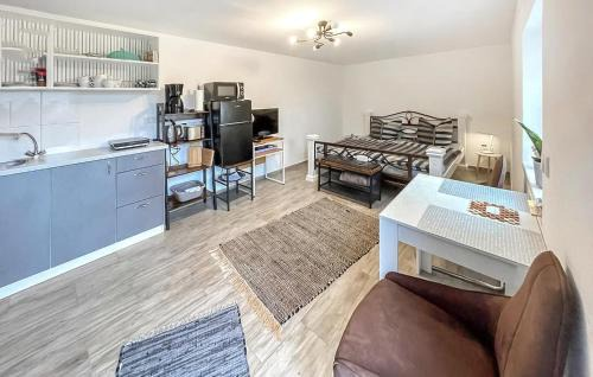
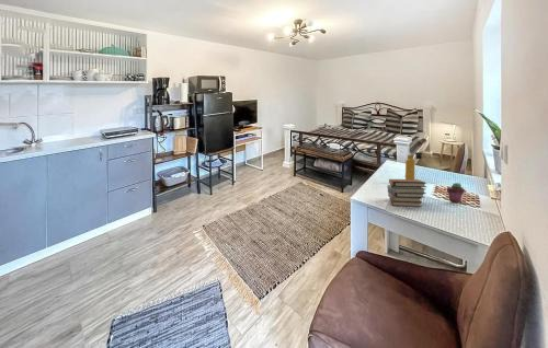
+ water bottle [404,148,424,179]
+ book stack [386,178,427,208]
+ potted succulent [446,182,466,204]
